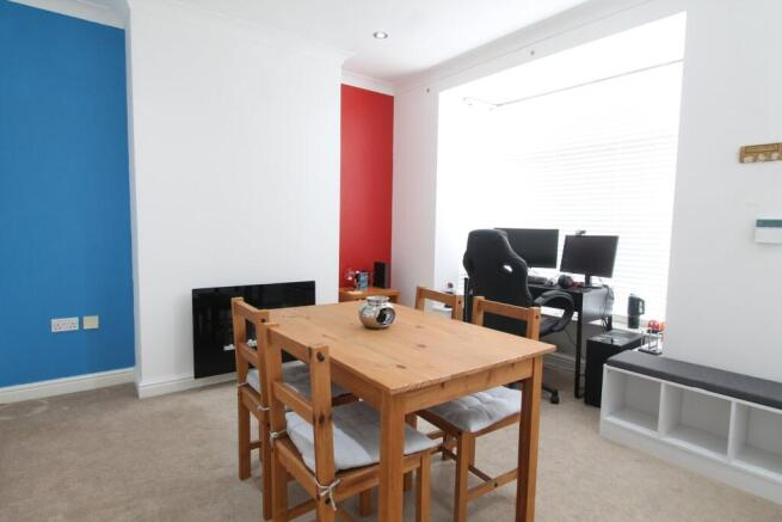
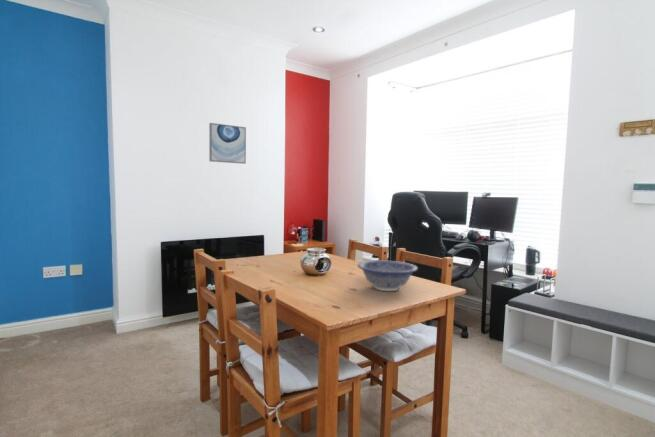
+ decorative bowl [357,260,419,292]
+ wall art [208,122,247,165]
